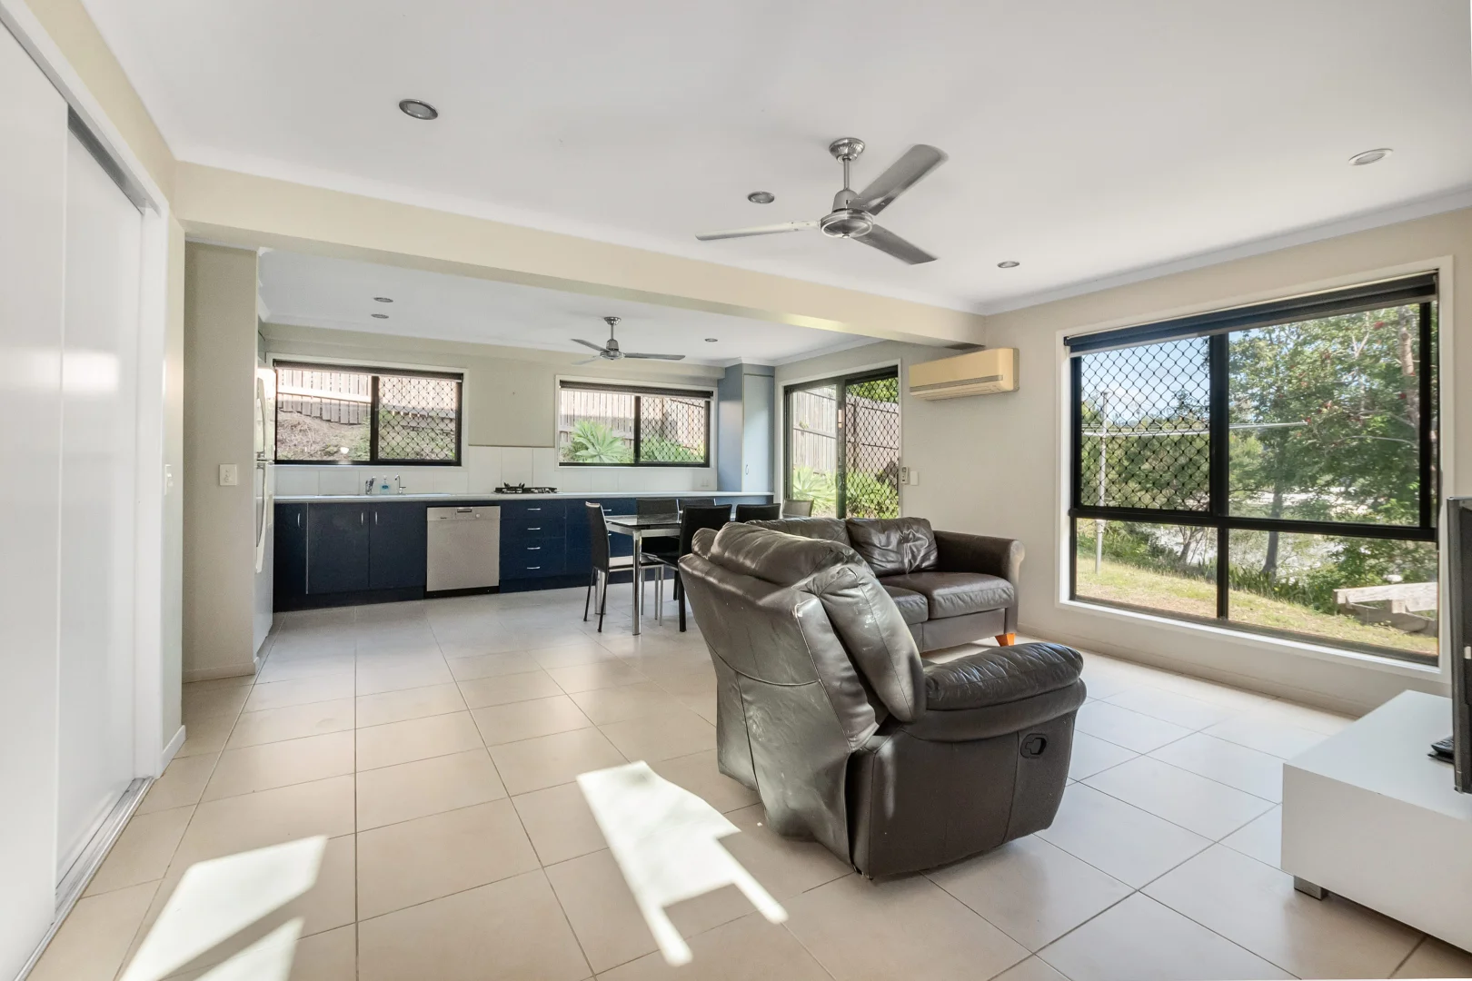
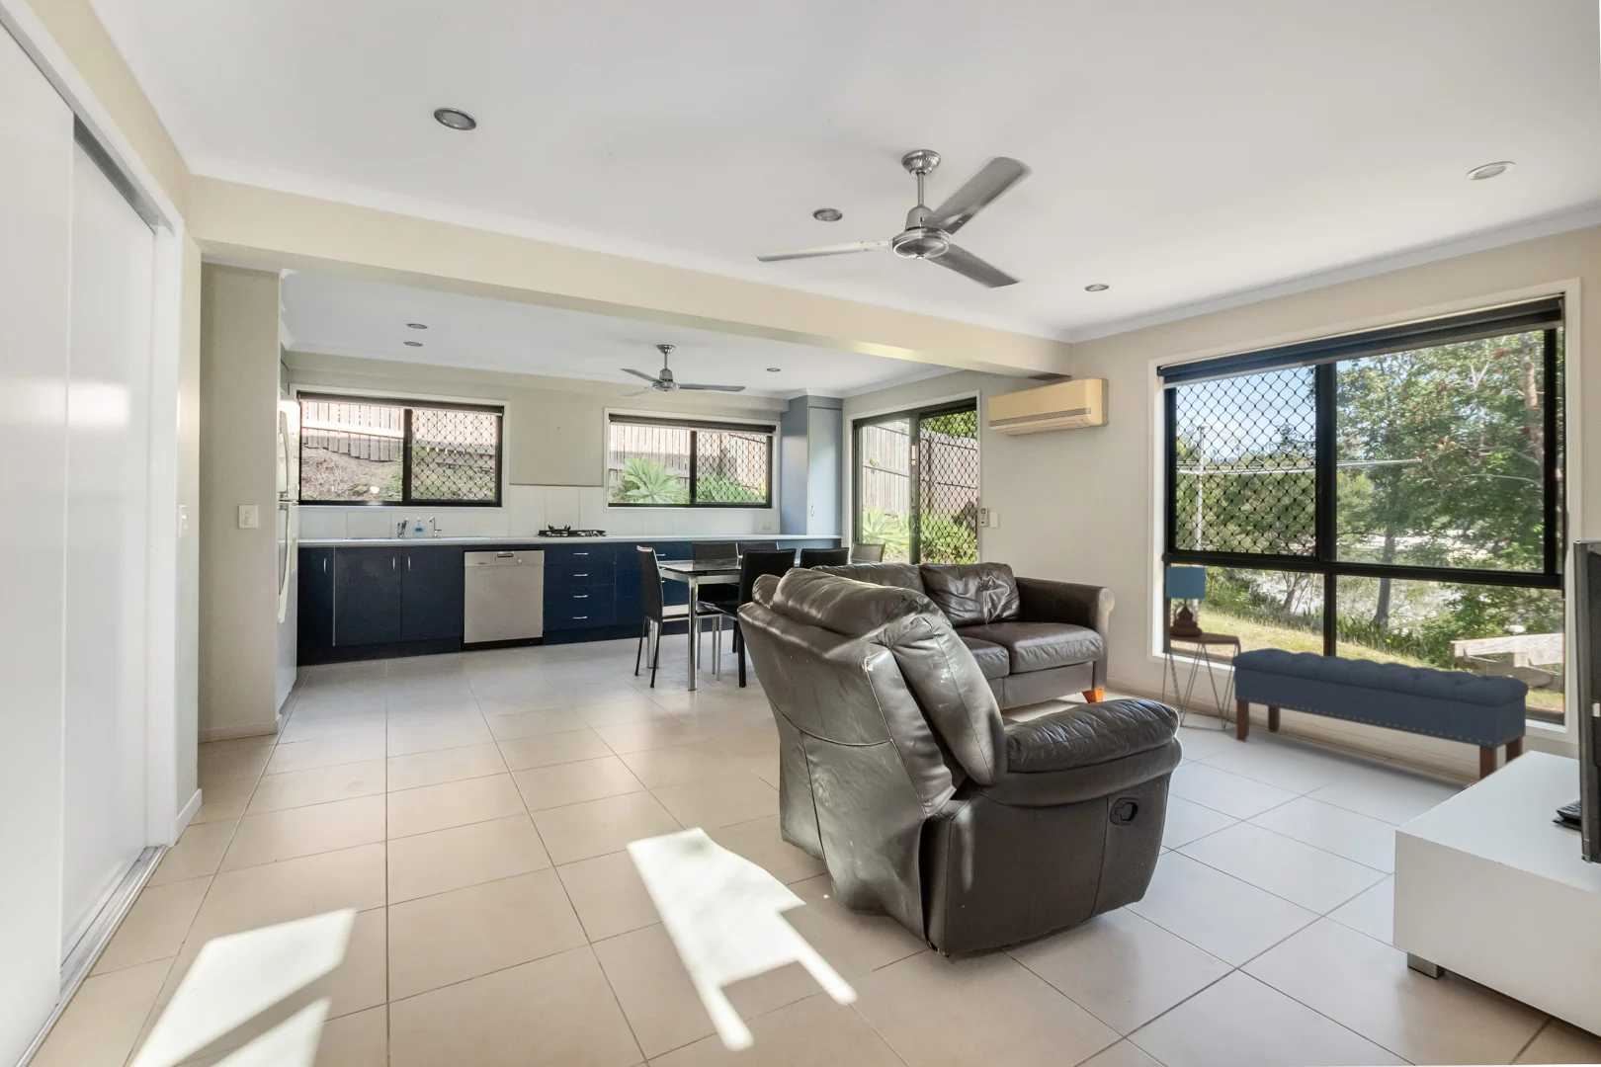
+ table lamp [1165,566,1207,637]
+ side table [1161,631,1242,732]
+ bench [1231,647,1530,781]
